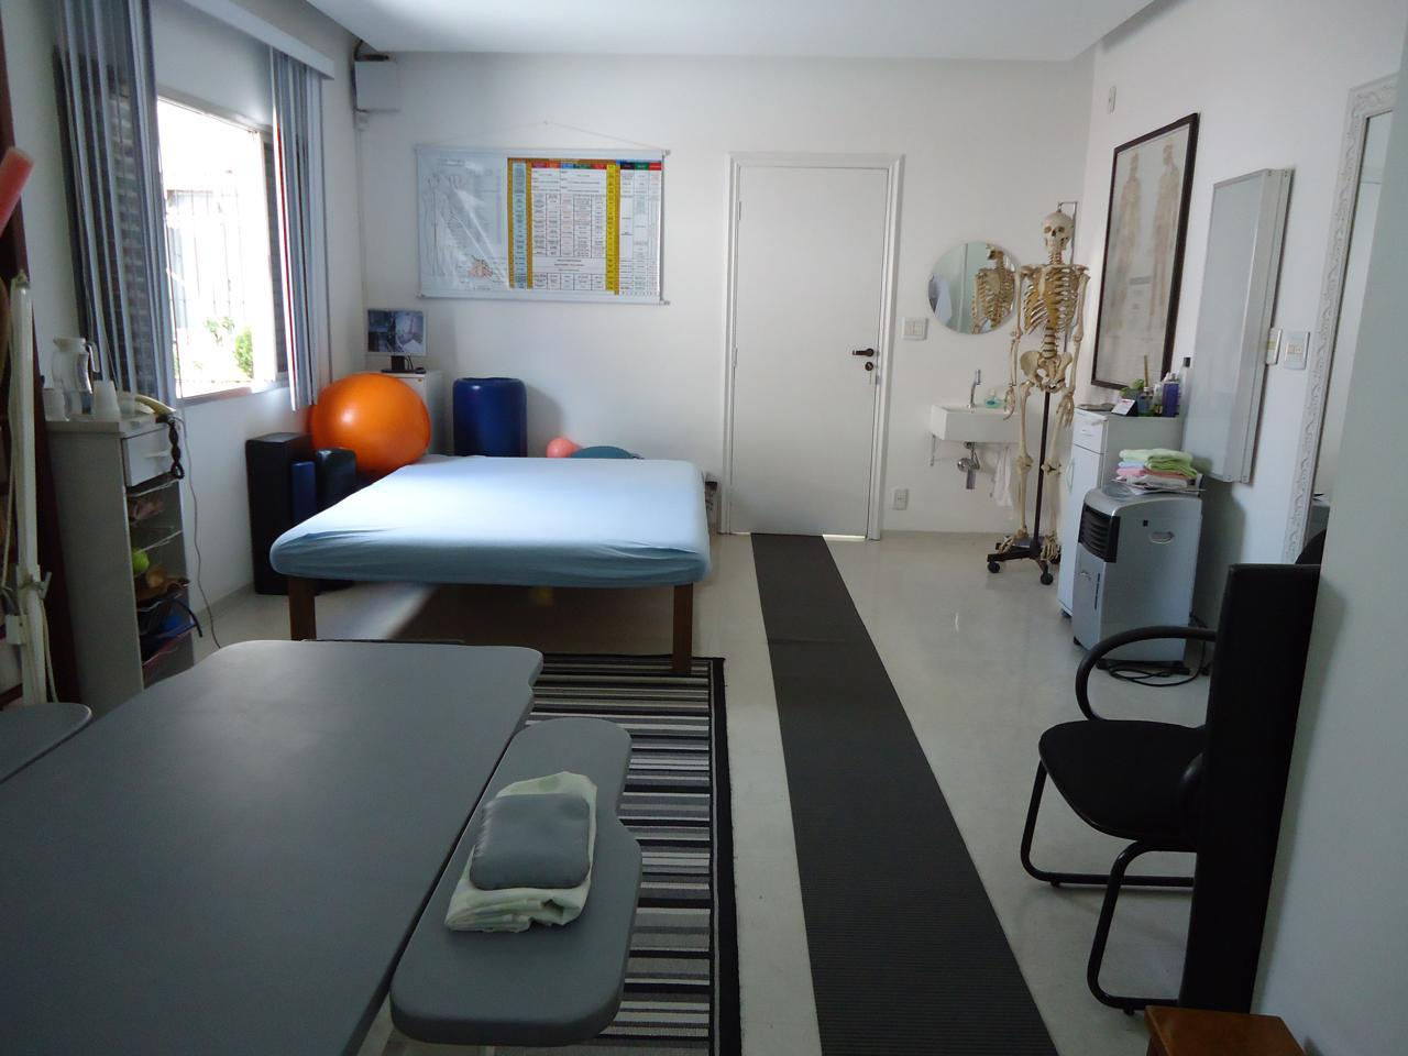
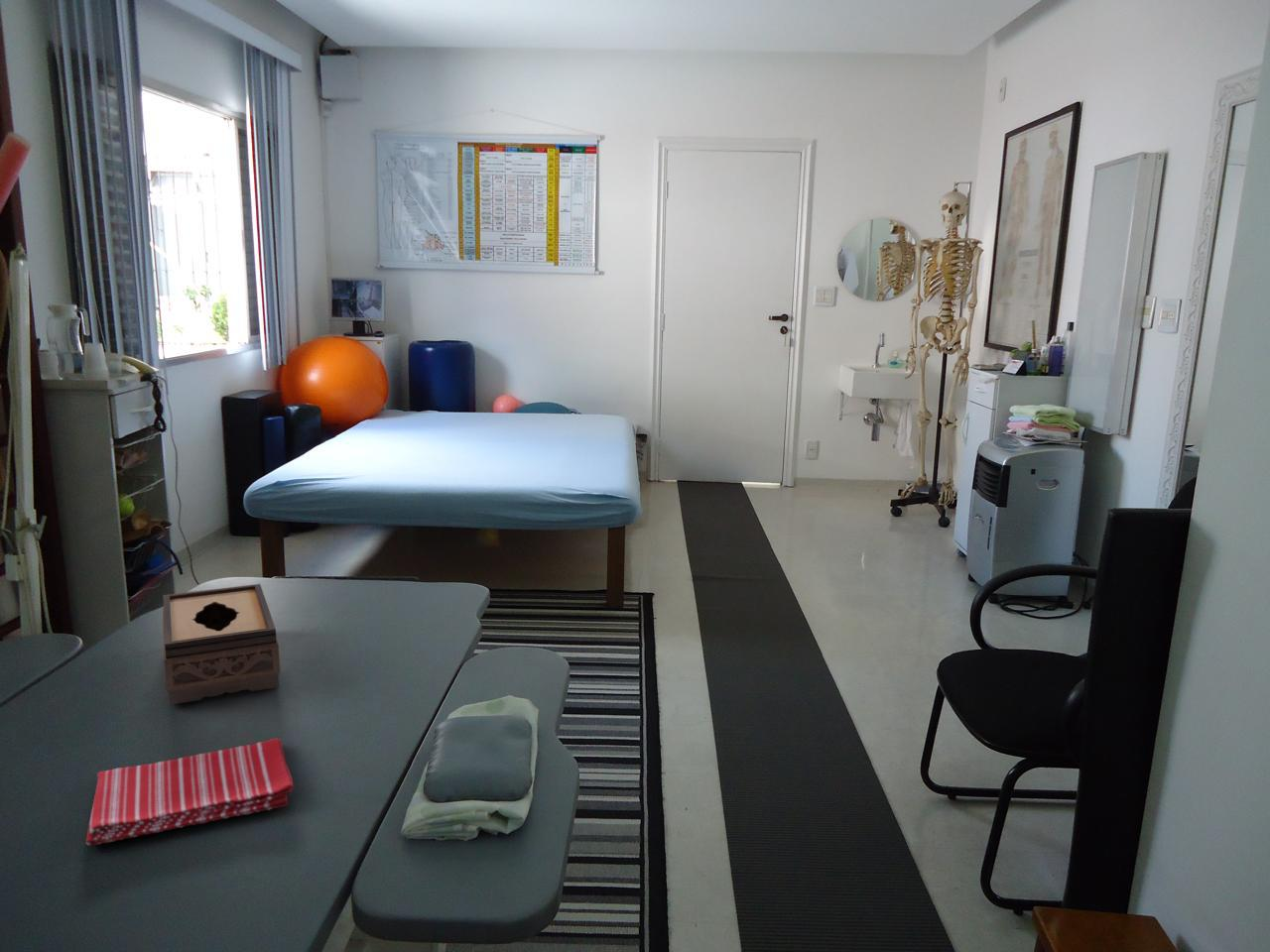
+ tissue box [162,583,281,706]
+ dish towel [84,737,295,847]
